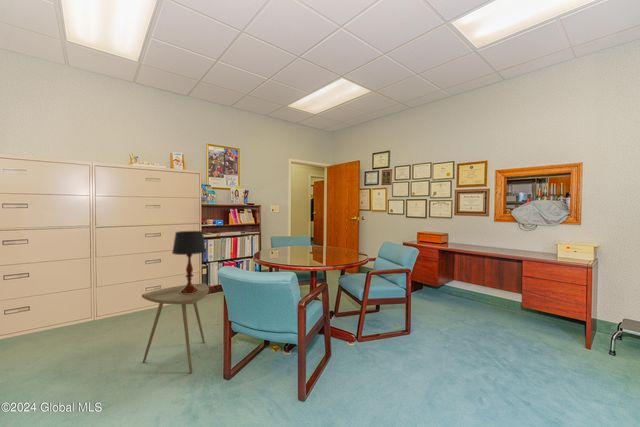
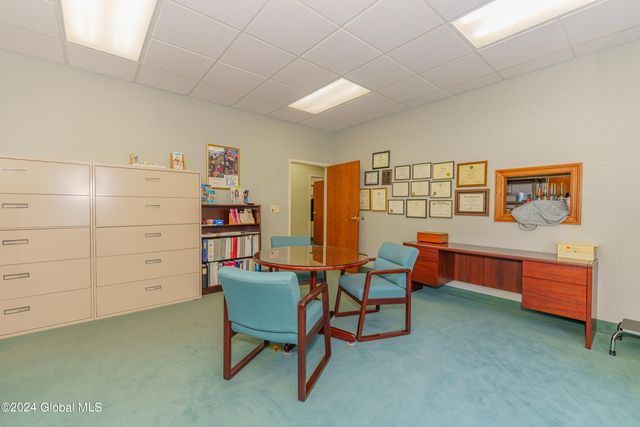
- table lamp [171,230,207,294]
- side table [141,282,210,374]
